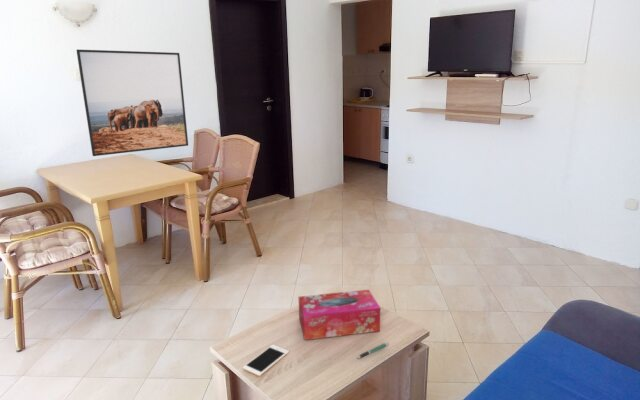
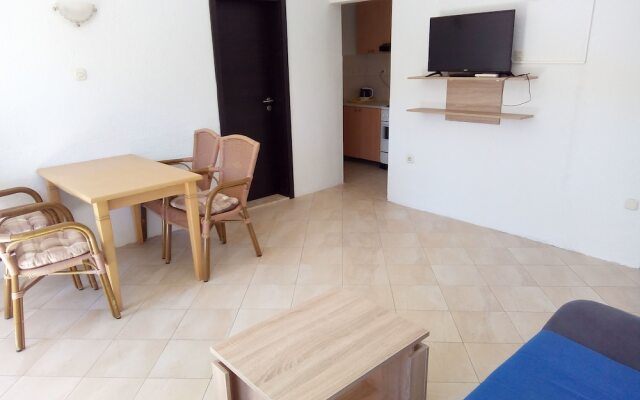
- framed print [76,49,189,157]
- cell phone [242,344,290,377]
- tissue box [298,289,381,341]
- pen [355,342,389,360]
